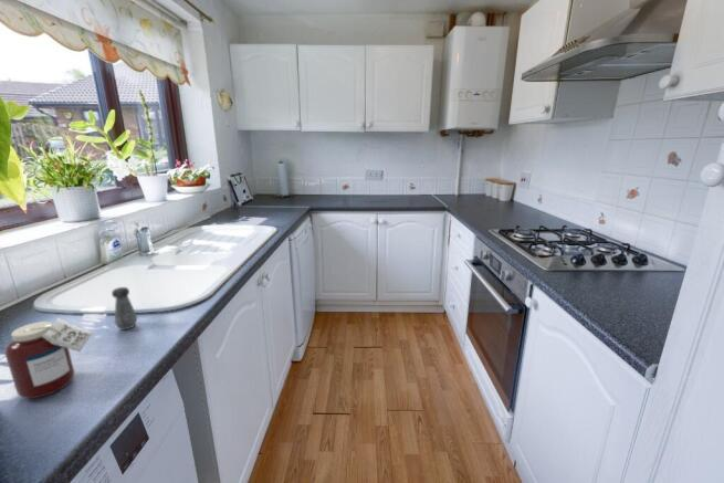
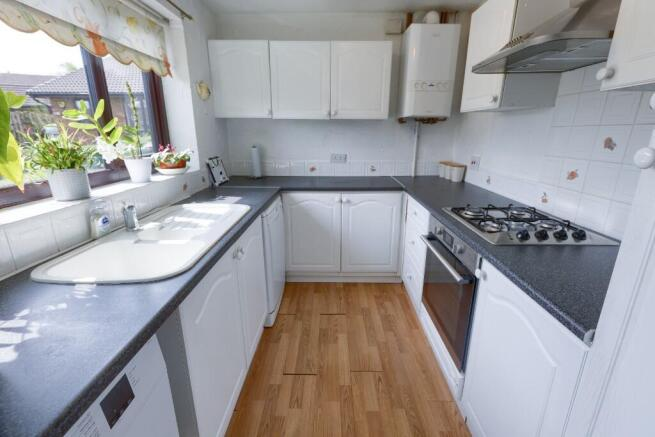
- jar [4,316,95,399]
- salt shaker [111,286,138,330]
